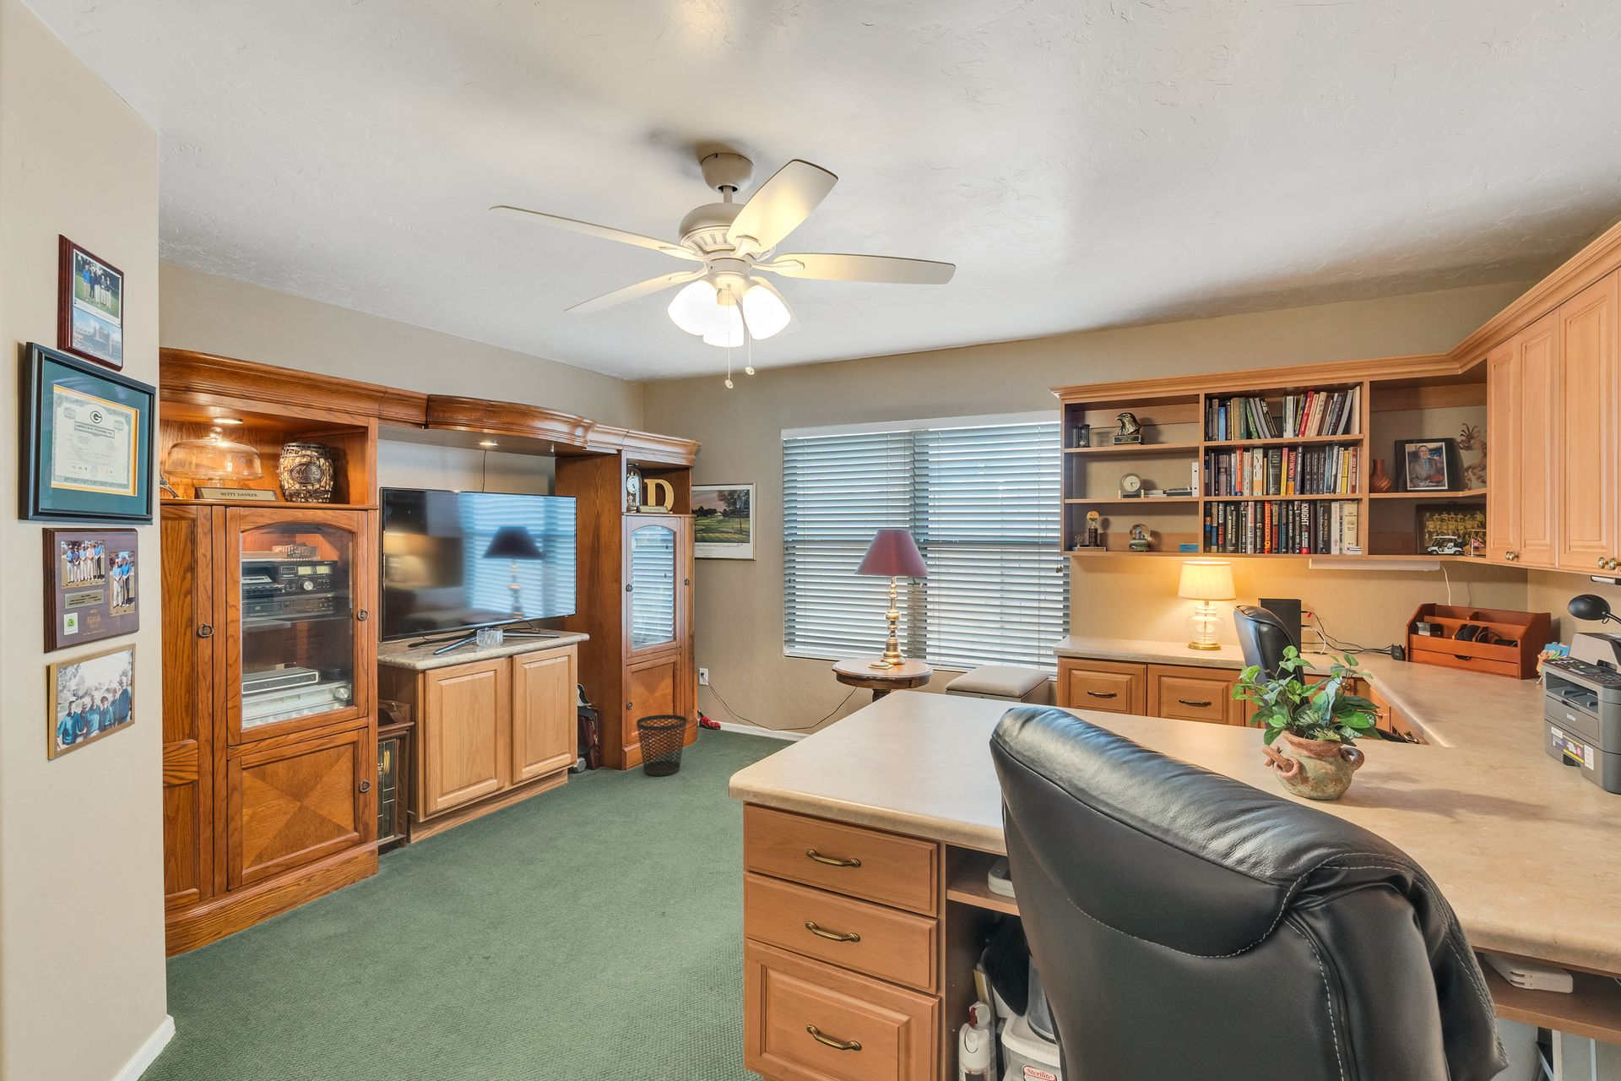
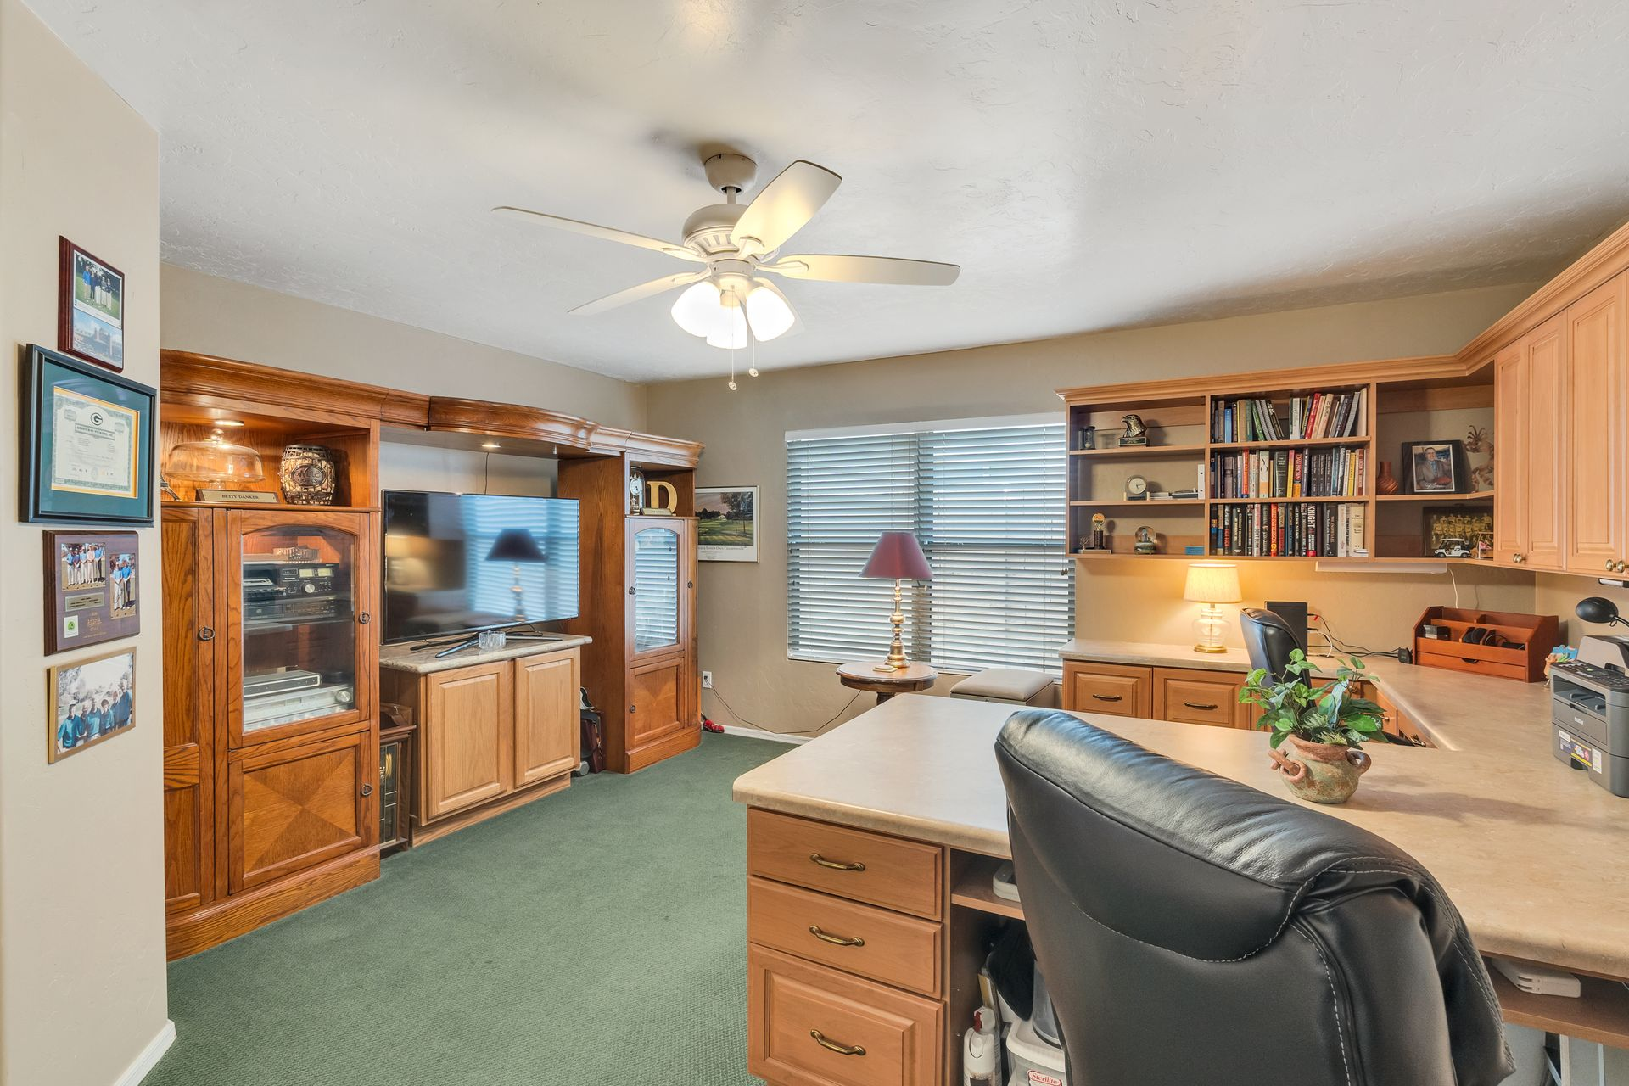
- wastebasket [636,713,687,777]
